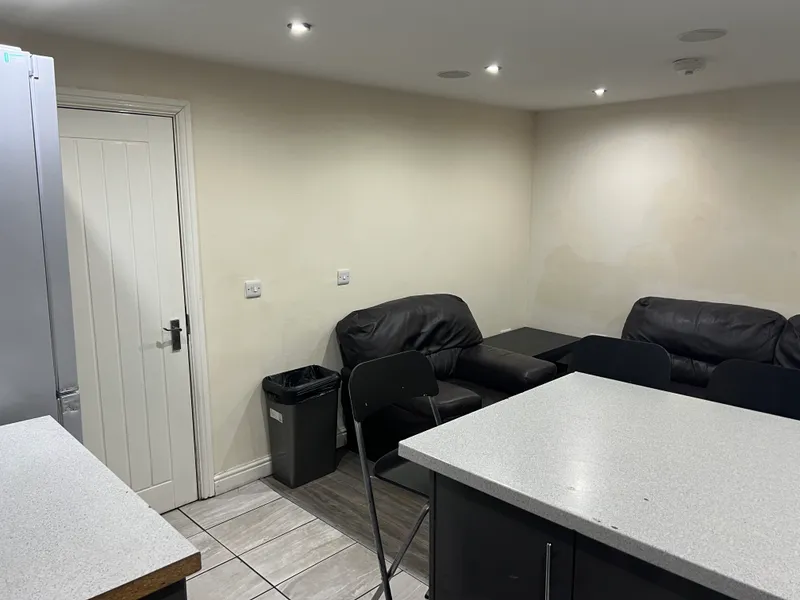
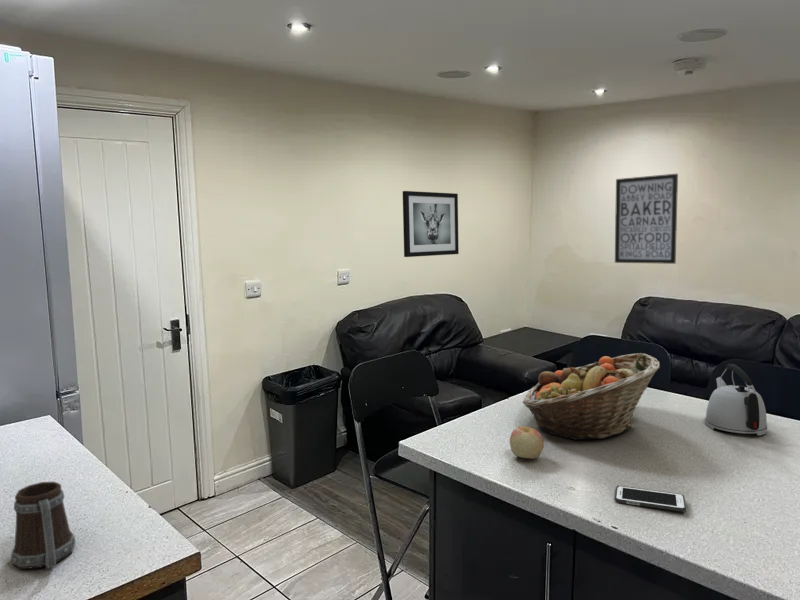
+ wall art [614,173,679,265]
+ cell phone [614,485,687,513]
+ wall art [402,190,460,258]
+ apple [509,425,545,460]
+ fruit basket [522,352,661,441]
+ mug [10,481,76,570]
+ kettle [704,363,768,436]
